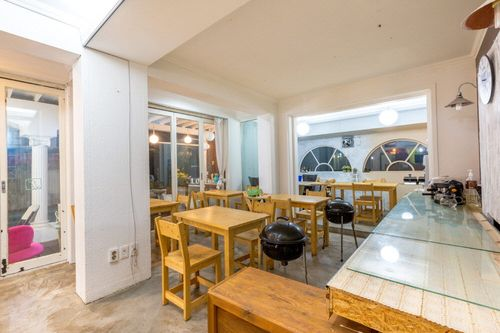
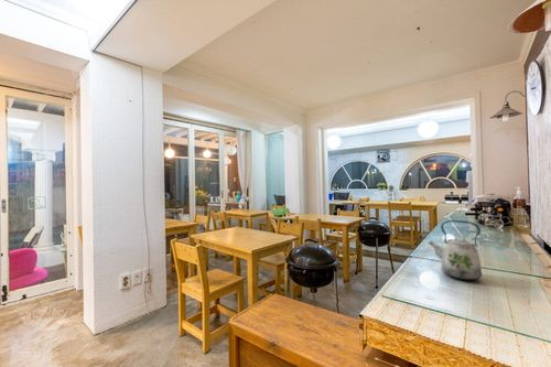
+ kettle [426,219,483,281]
